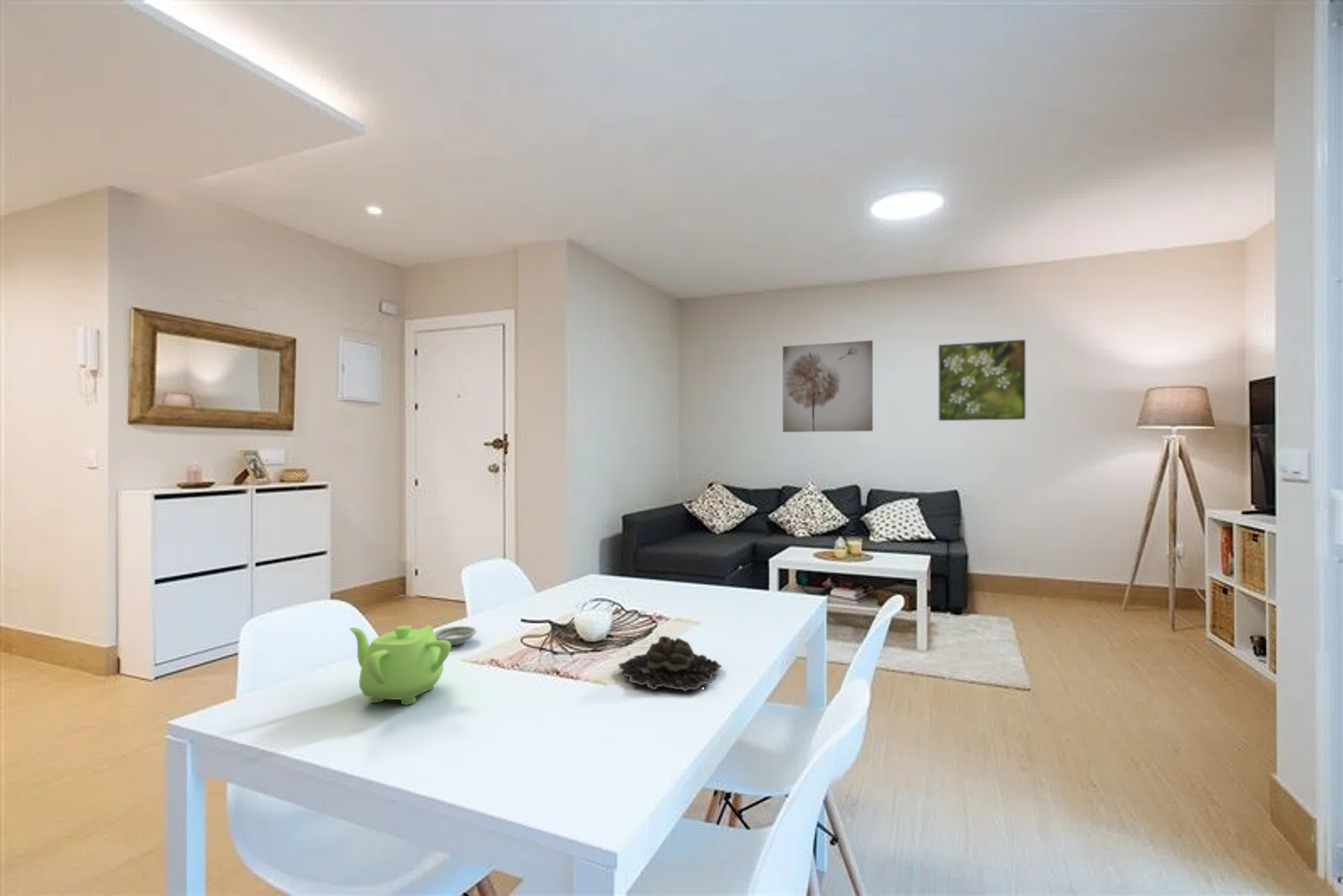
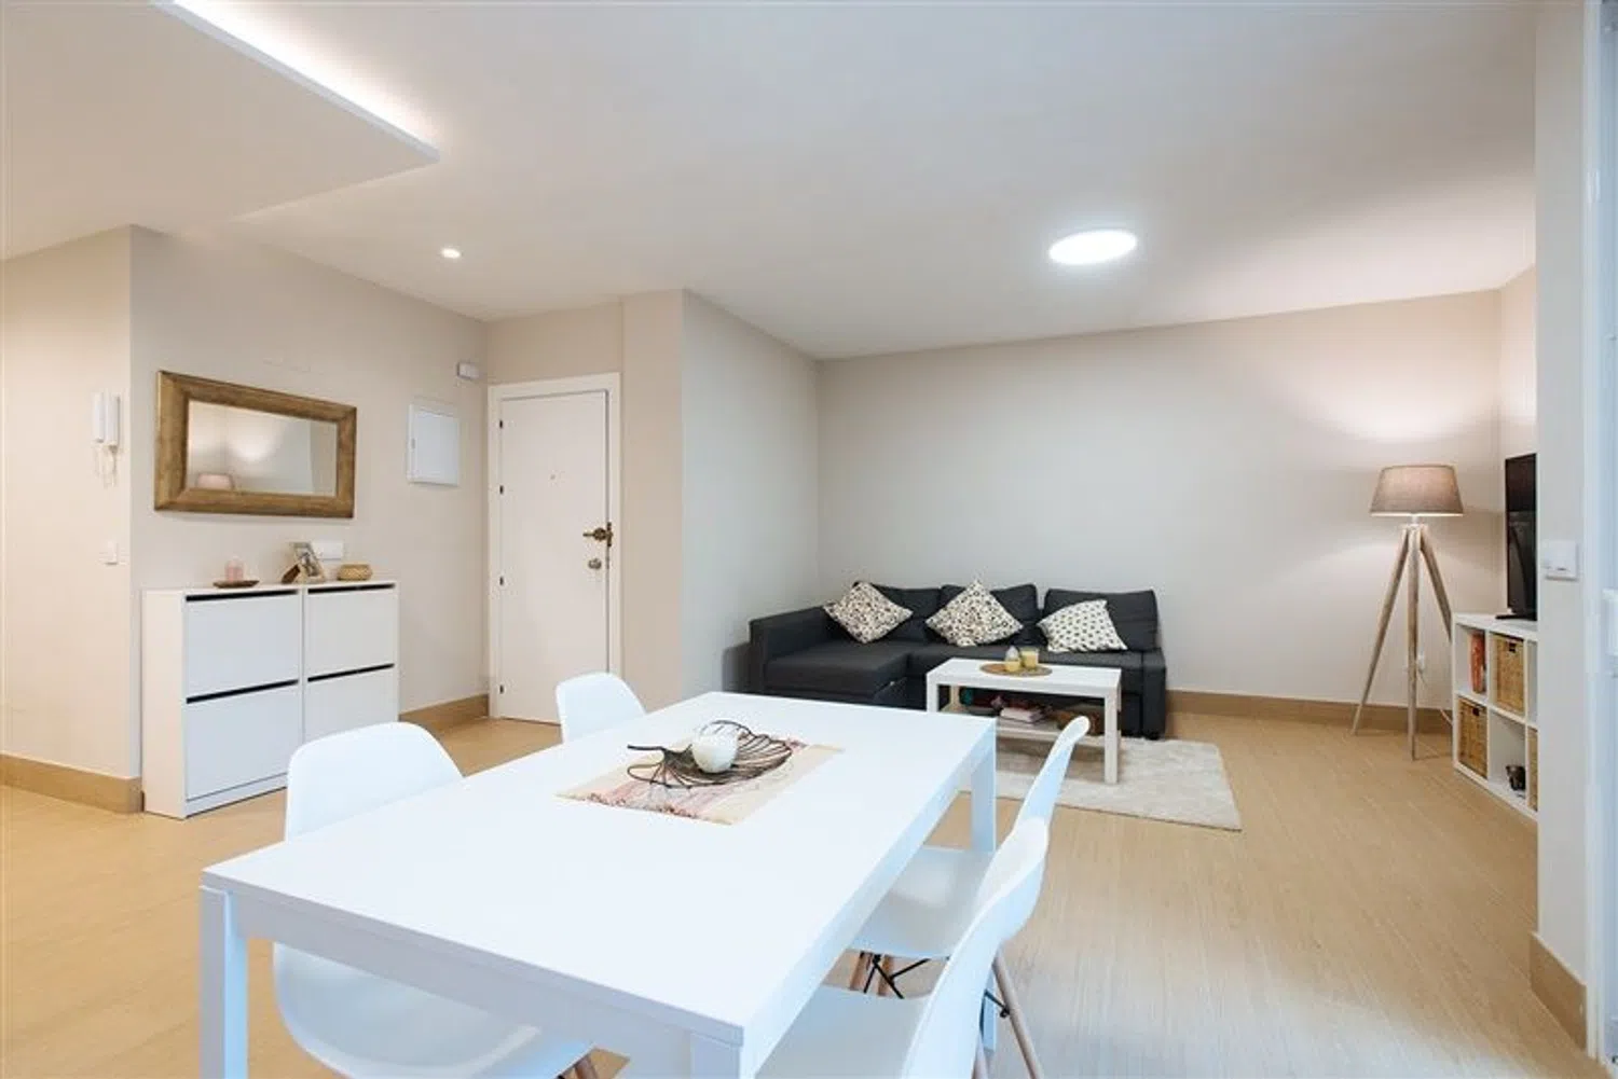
- succulent plant [617,636,723,692]
- teapot [348,625,452,705]
- saucer [433,626,477,646]
- wall art [782,339,874,433]
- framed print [937,338,1026,422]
